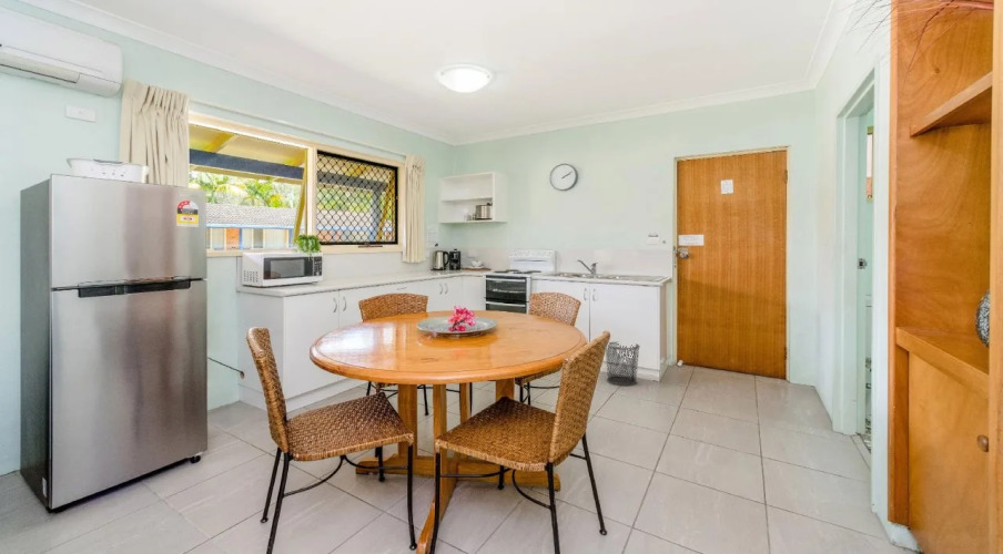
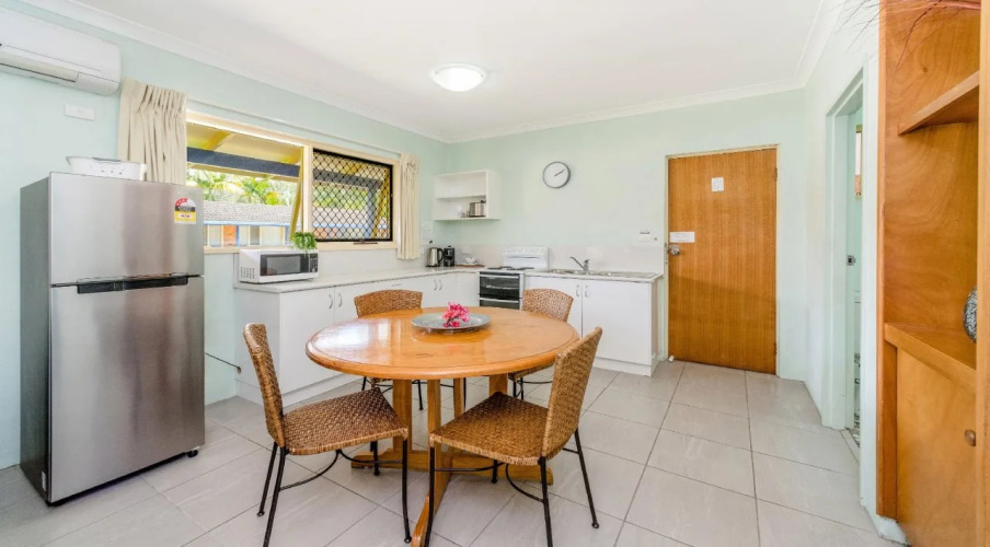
- trash can [605,341,641,387]
